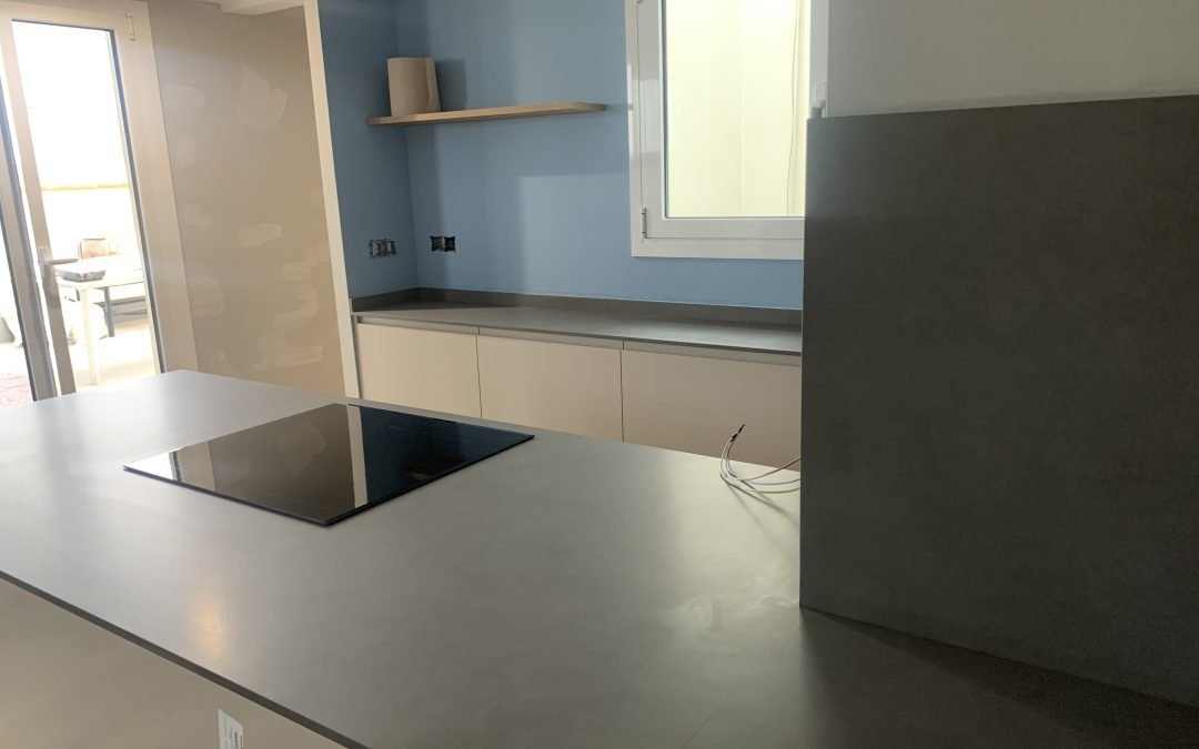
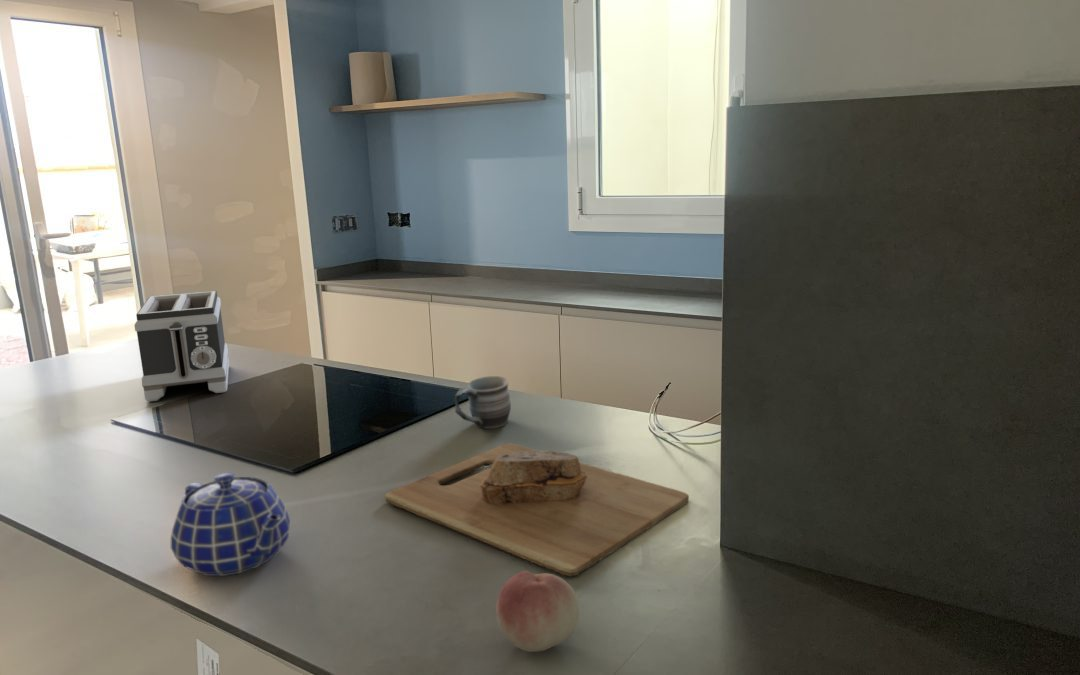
+ cutting board [384,442,690,577]
+ toaster [133,290,230,403]
+ mug [454,375,512,430]
+ fruit [496,570,580,653]
+ teapot [170,472,291,577]
